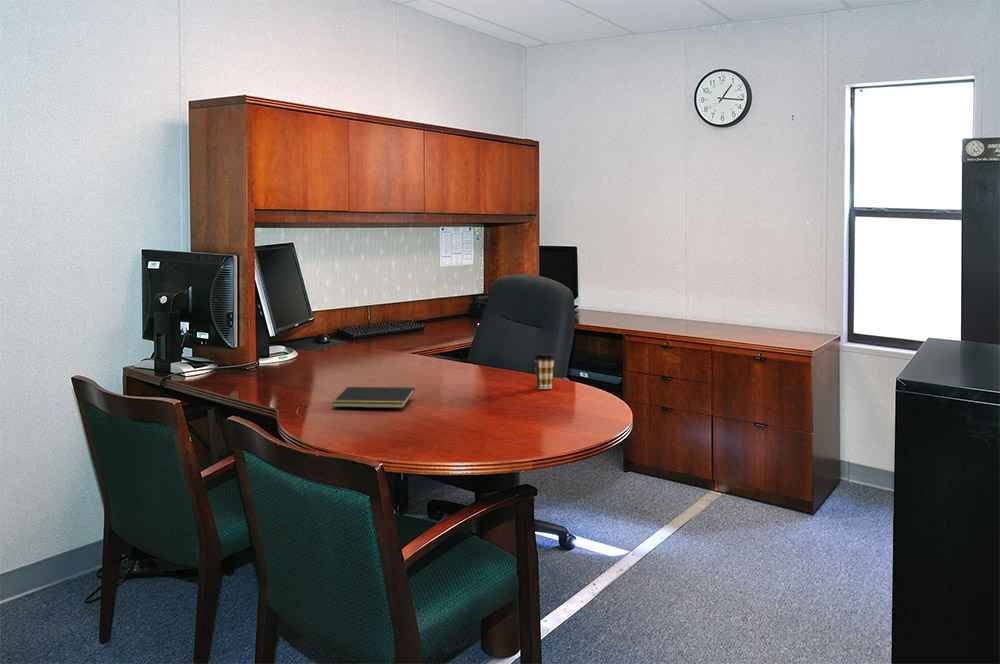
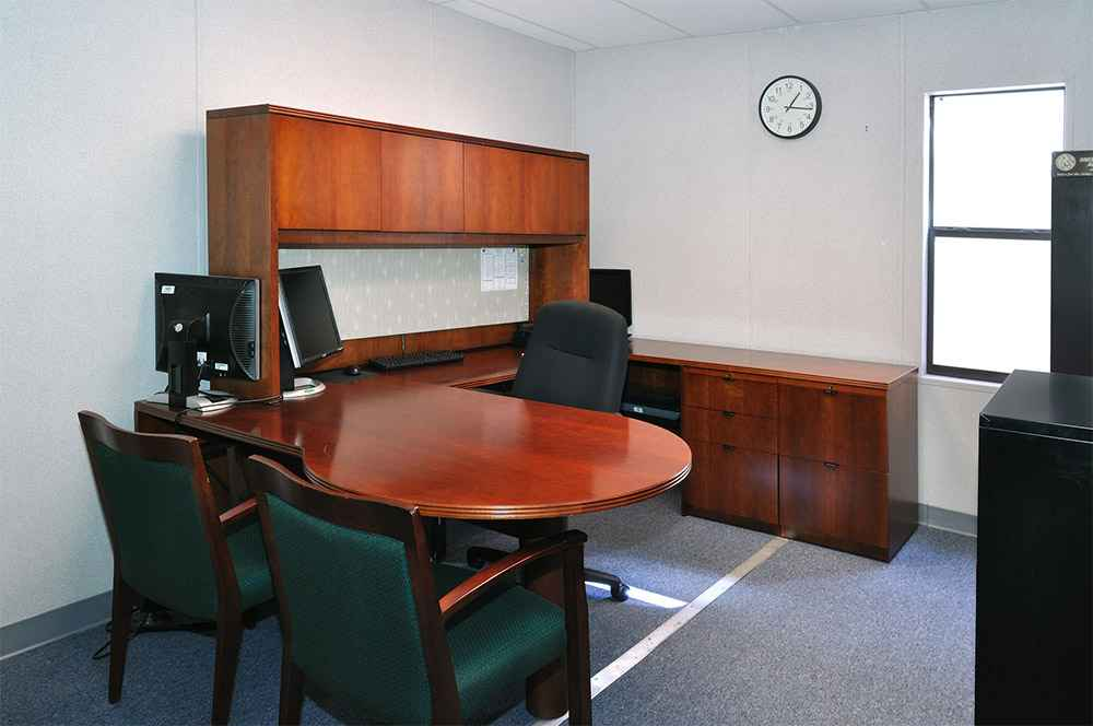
- notepad [331,386,416,409]
- coffee cup [533,353,556,390]
